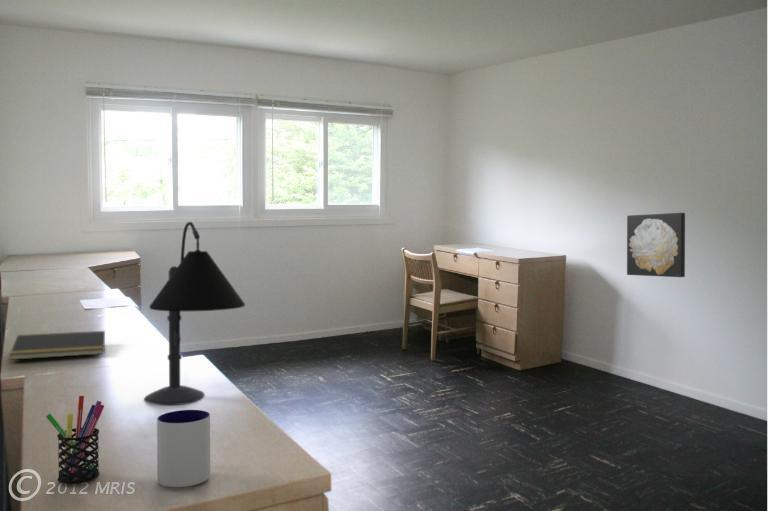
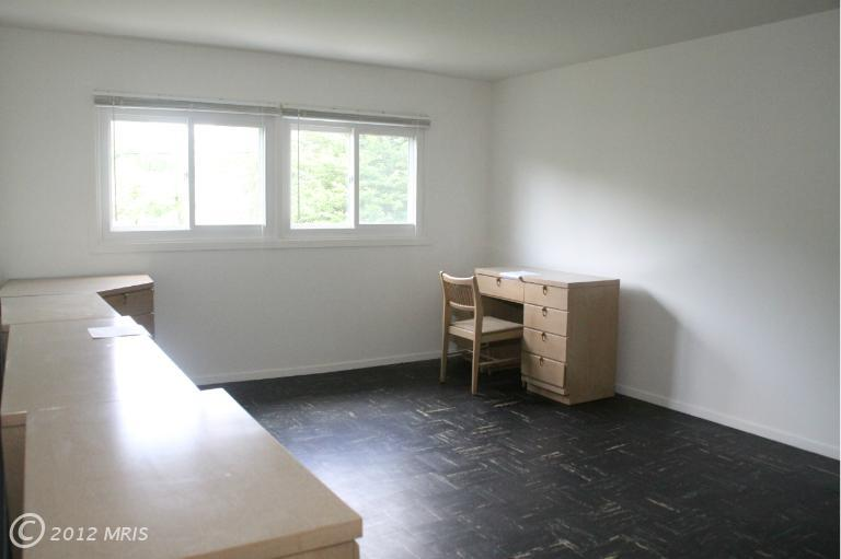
- wall art [626,212,686,278]
- mug [156,409,211,488]
- notepad [8,330,106,361]
- desk lamp [143,221,246,406]
- pen holder [45,395,105,485]
